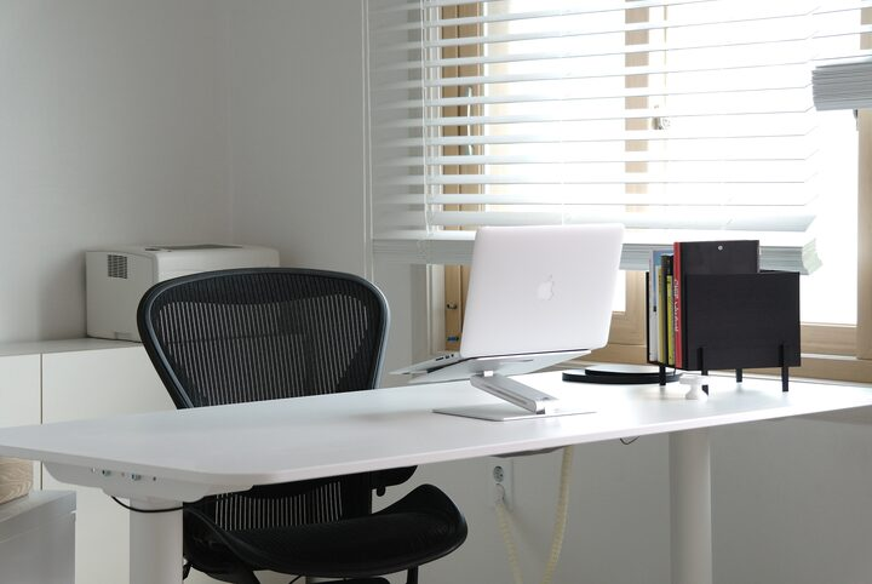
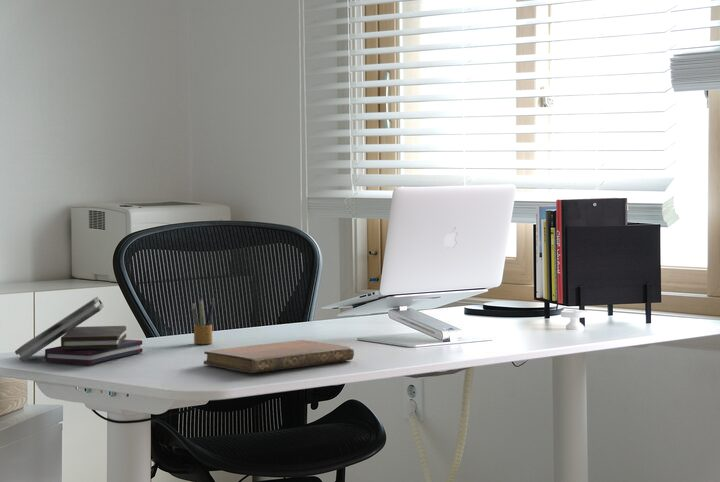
+ notebook [203,339,355,374]
+ pencil box [191,297,215,345]
+ book [14,296,144,365]
